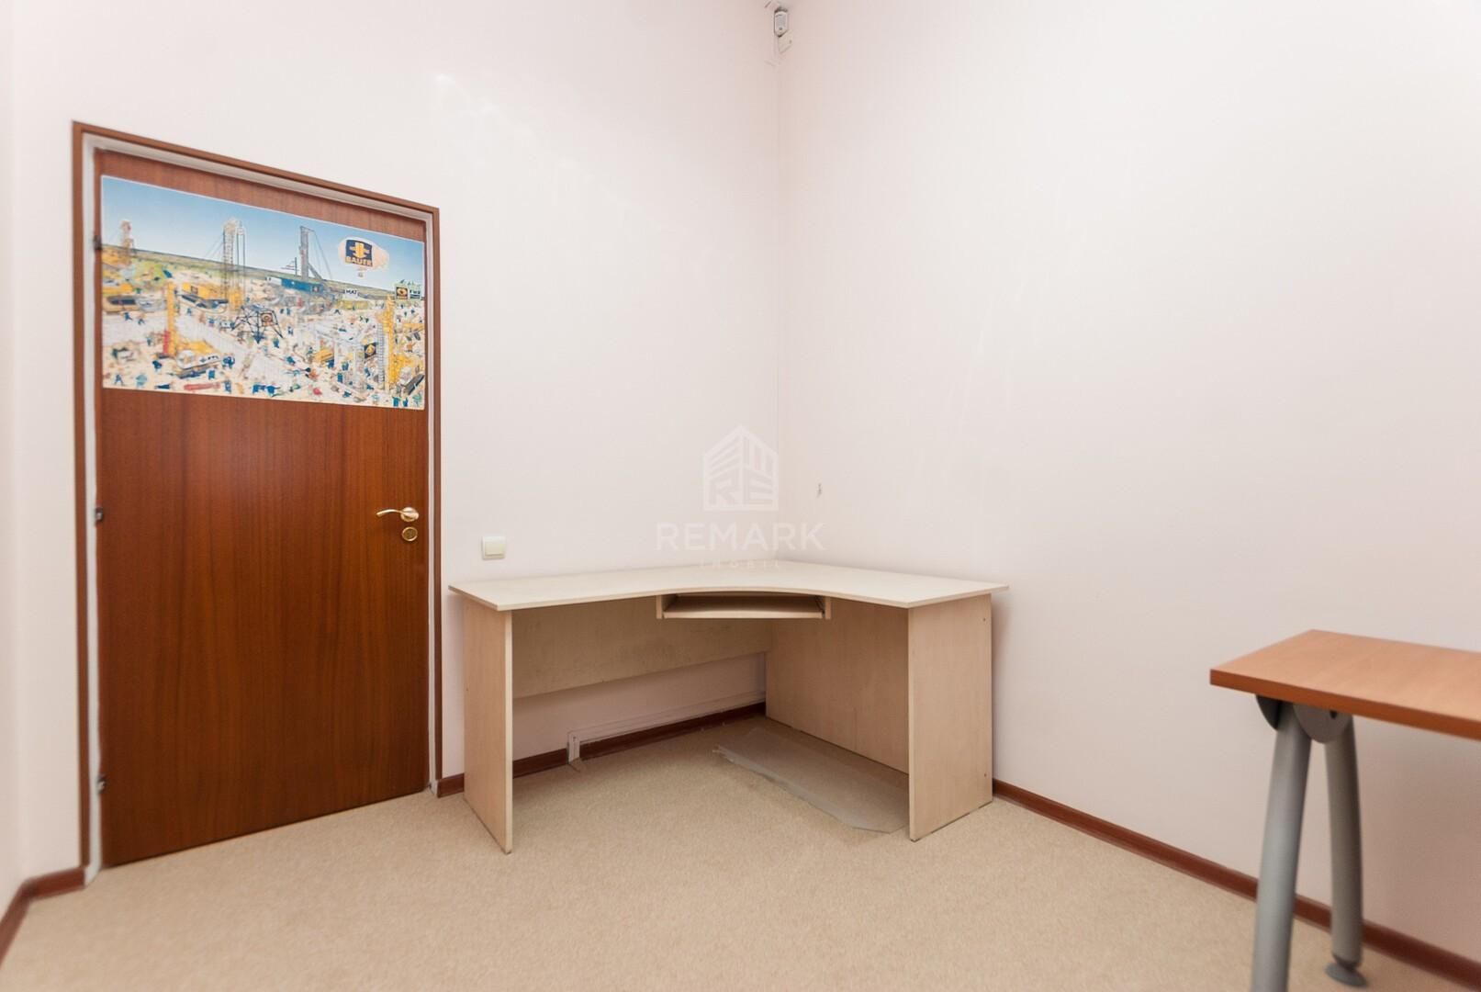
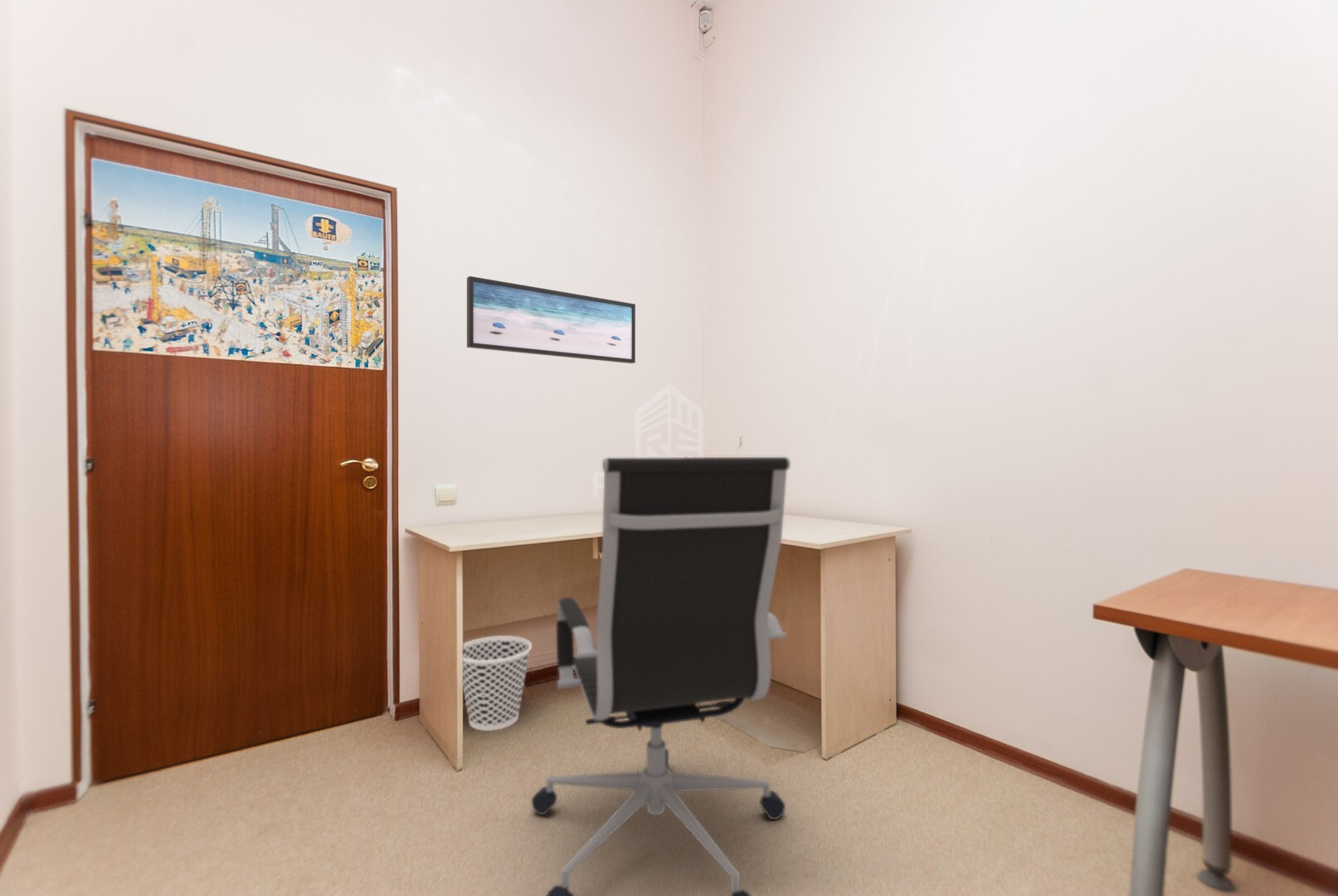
+ office chair [531,456,791,896]
+ wall art [466,275,636,364]
+ wastebasket [462,635,533,732]
